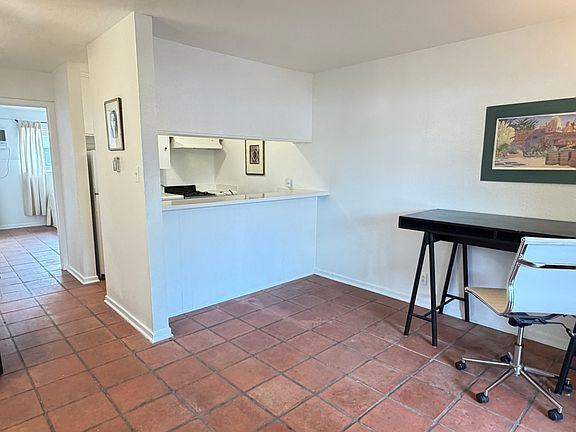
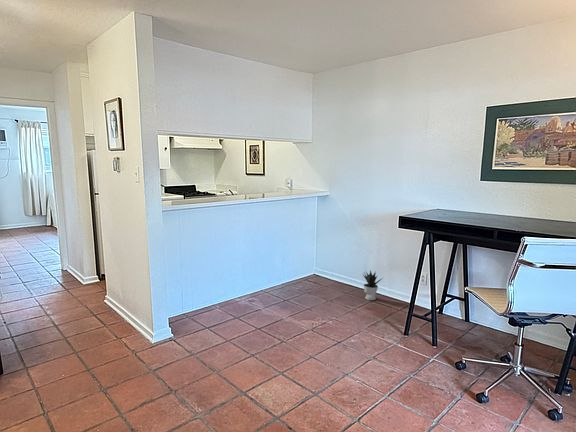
+ potted plant [362,268,384,301]
